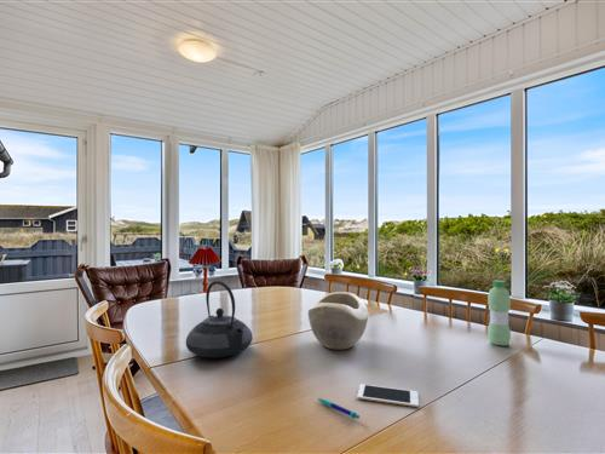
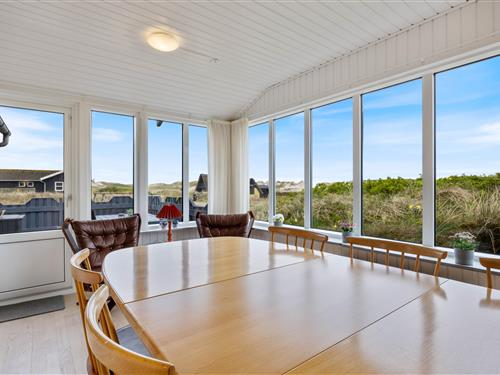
- cell phone [356,383,420,408]
- water bottle [486,278,512,347]
- pen [316,397,361,420]
- decorative bowl [307,291,369,351]
- teapot [185,280,254,358]
